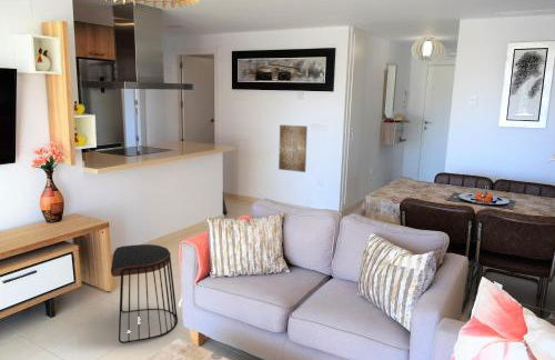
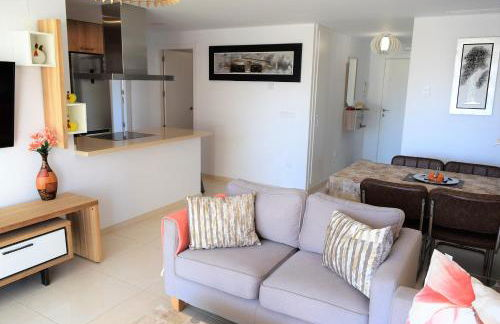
- stool [110,243,179,344]
- wall art [278,123,309,173]
